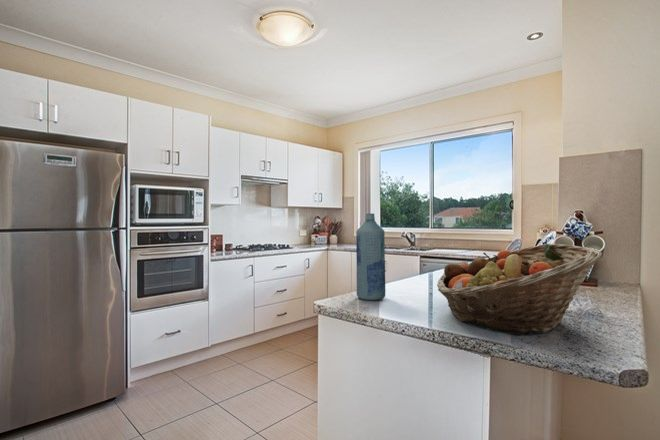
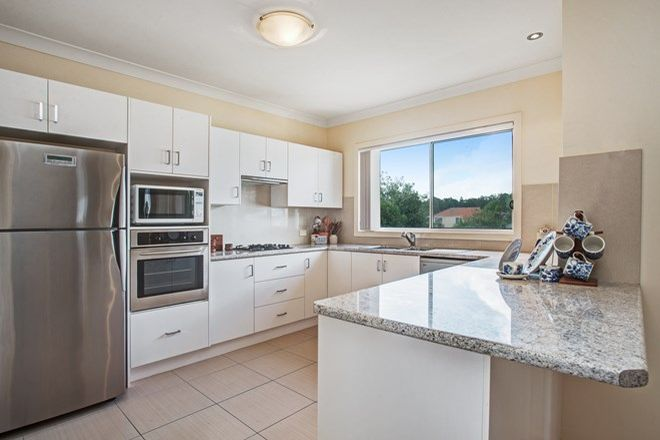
- fruit basket [436,243,603,336]
- bottle [355,212,386,301]
